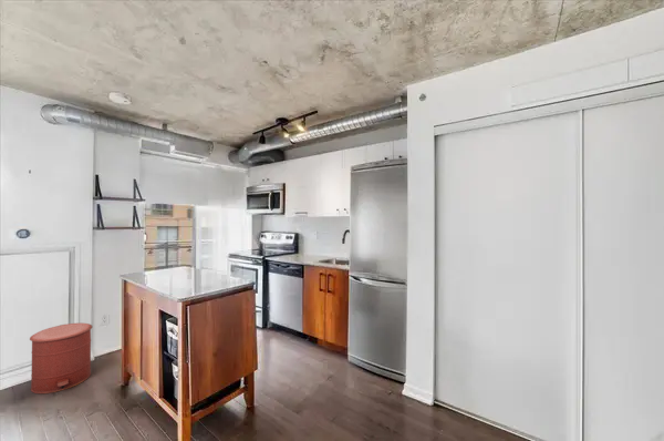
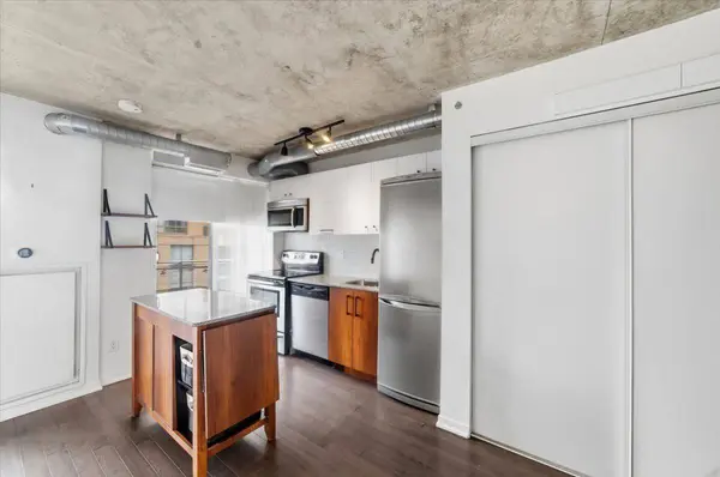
- trash can [29,322,93,394]
